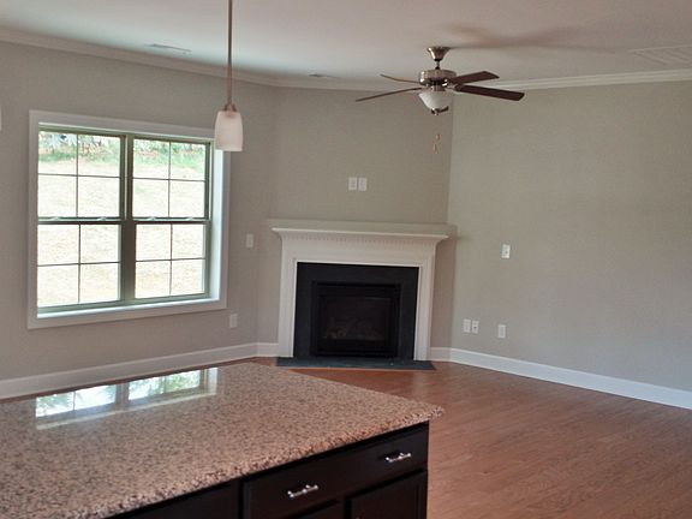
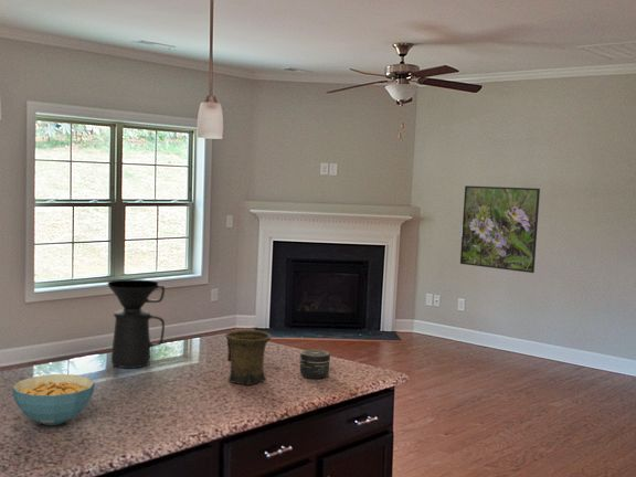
+ coffee maker [106,278,166,369]
+ cereal bowl [11,373,96,426]
+ mug [224,329,273,386]
+ jar [299,349,331,380]
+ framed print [459,184,541,274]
